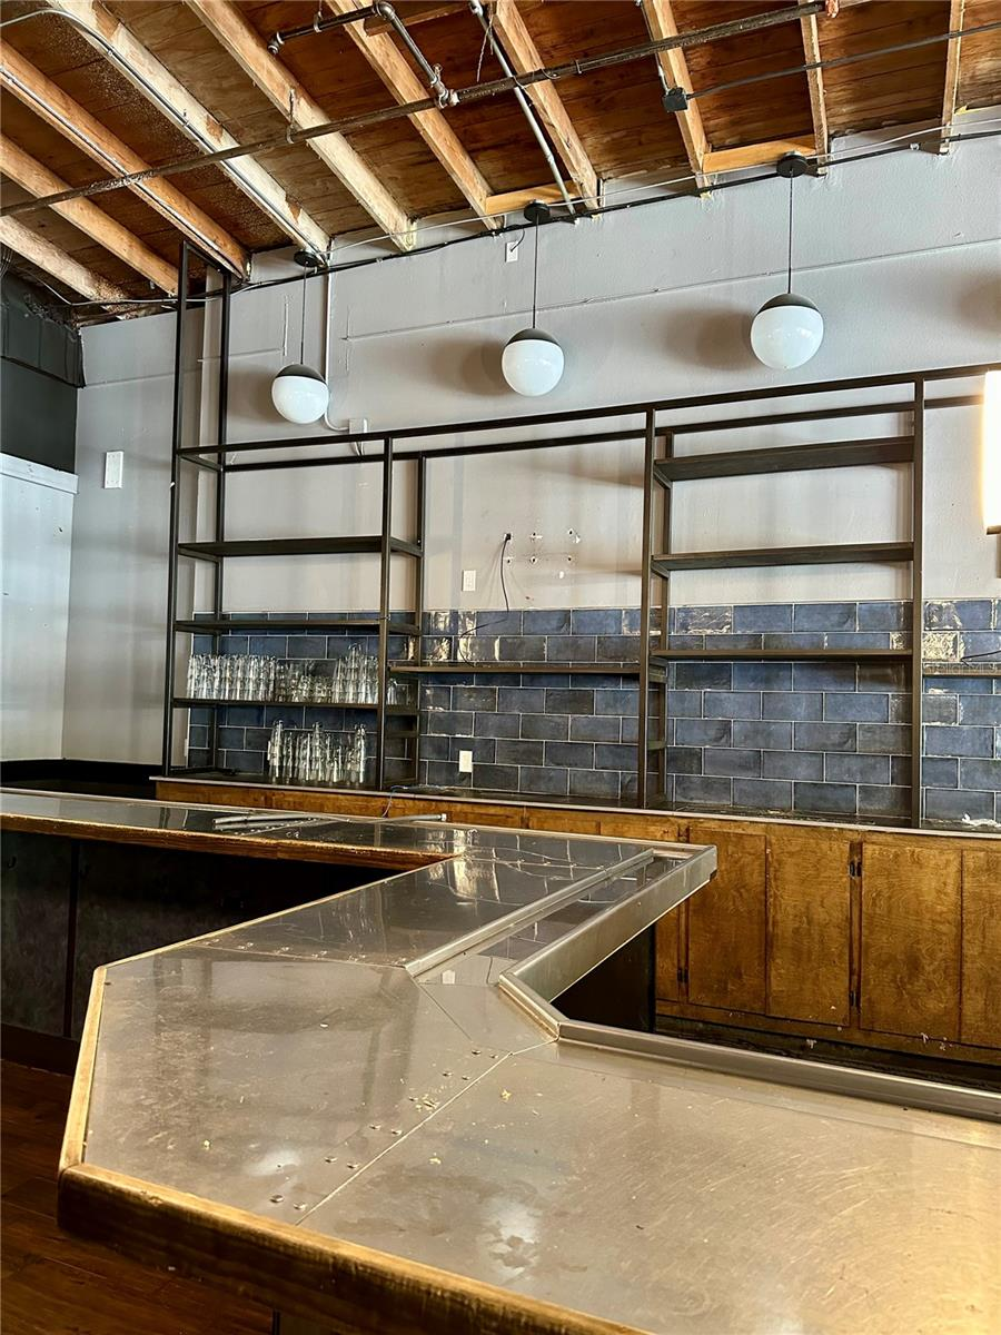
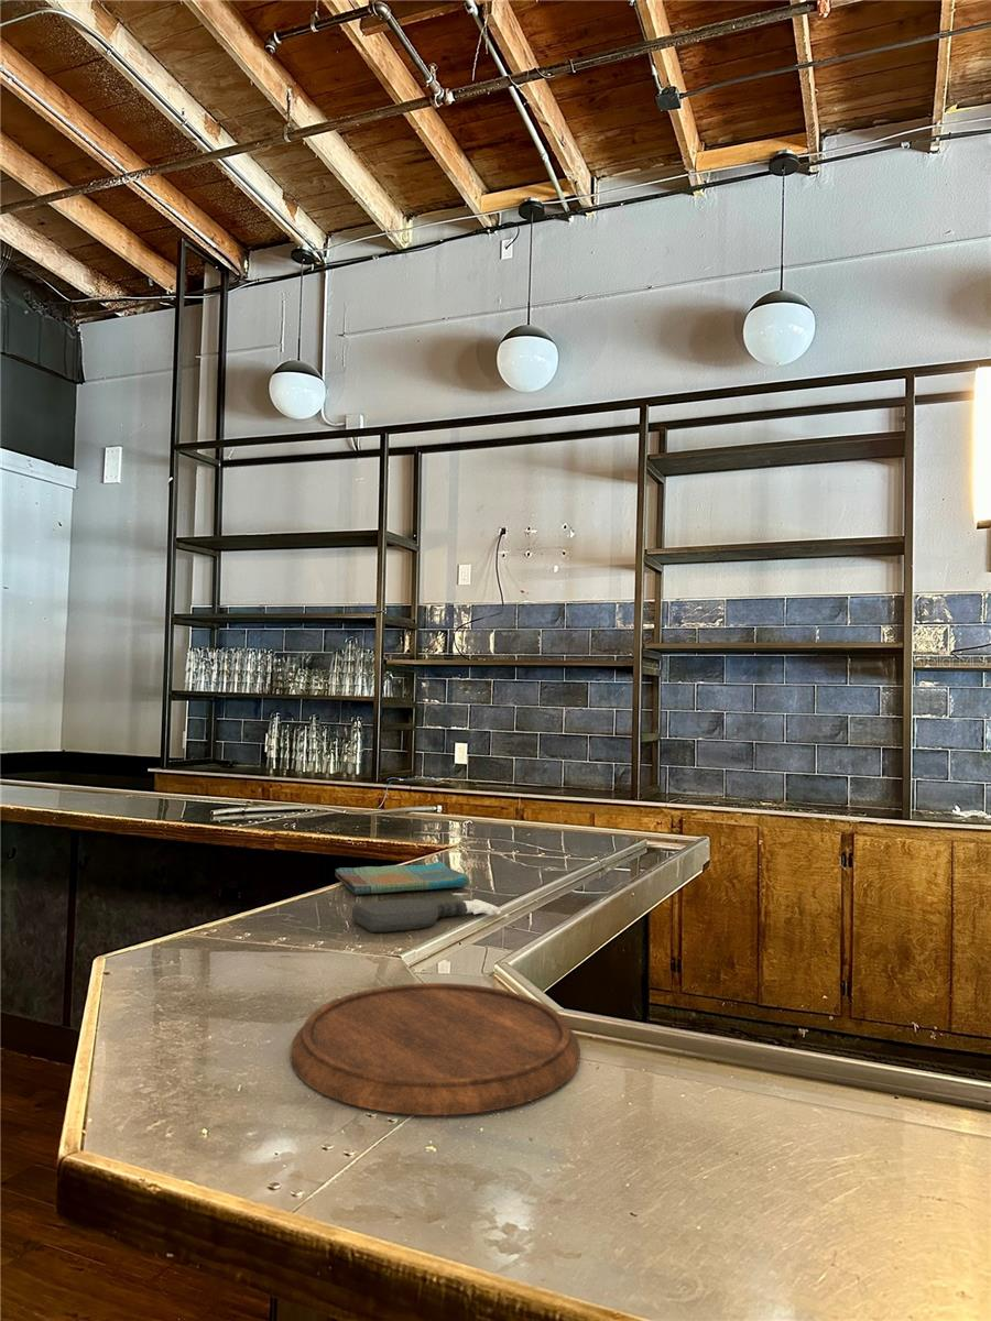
+ spray bottle [351,898,502,934]
+ dish towel [334,860,470,895]
+ cutting board [290,982,581,1116]
